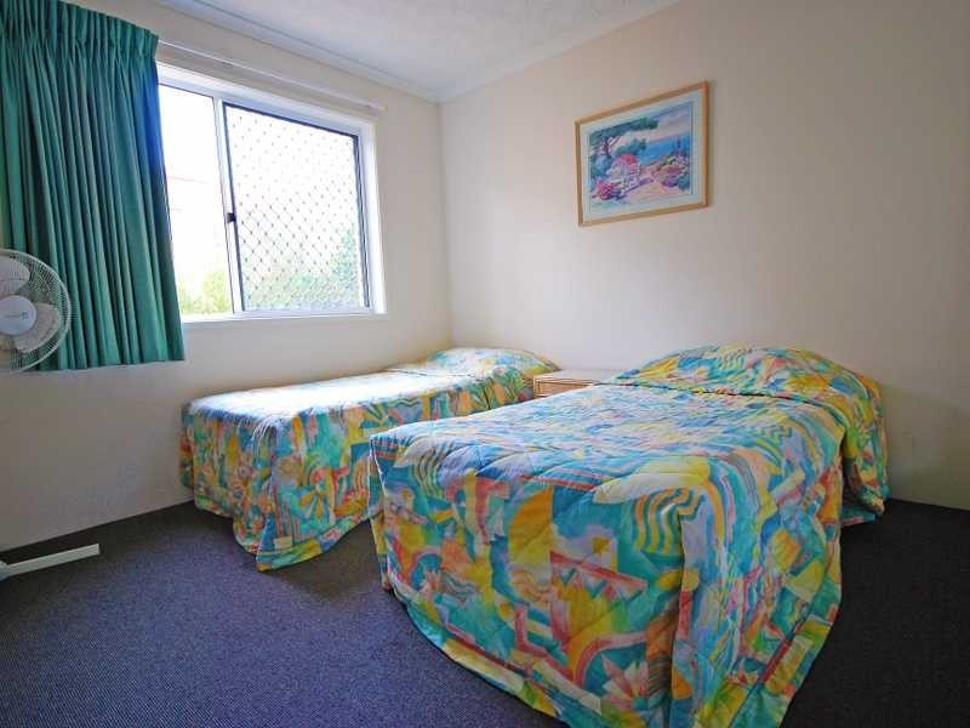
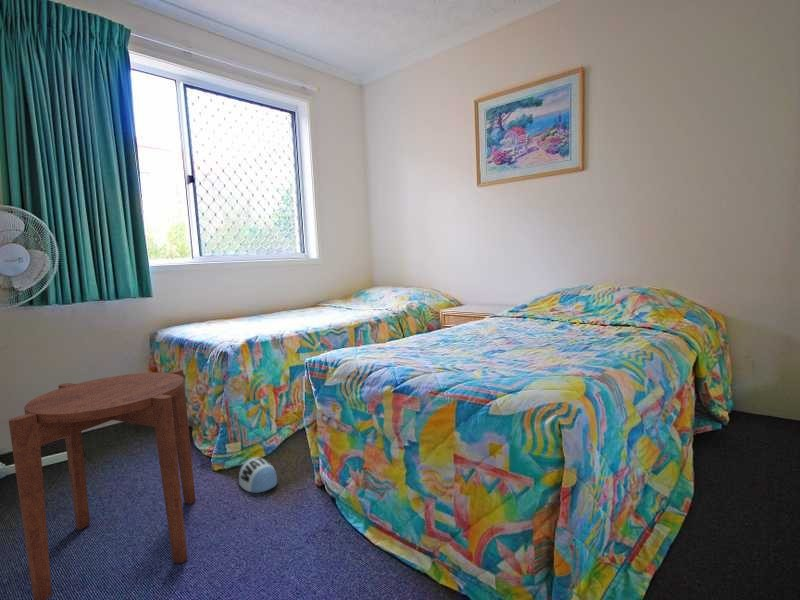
+ side table [8,368,197,600]
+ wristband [238,457,278,494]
